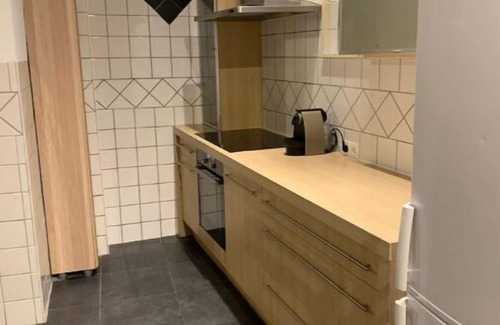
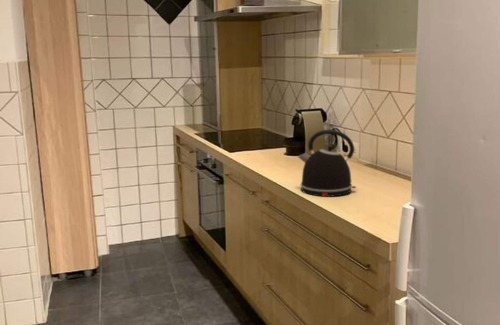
+ kettle [297,129,357,198]
